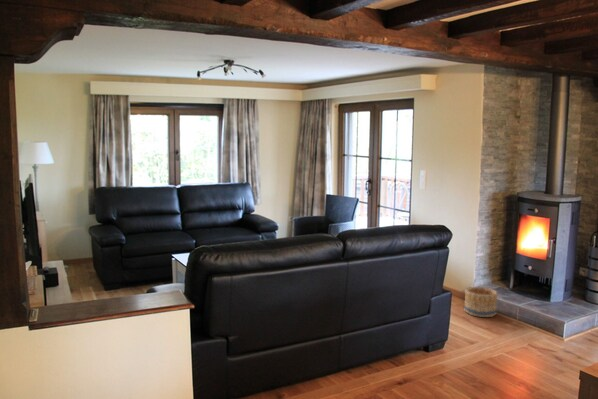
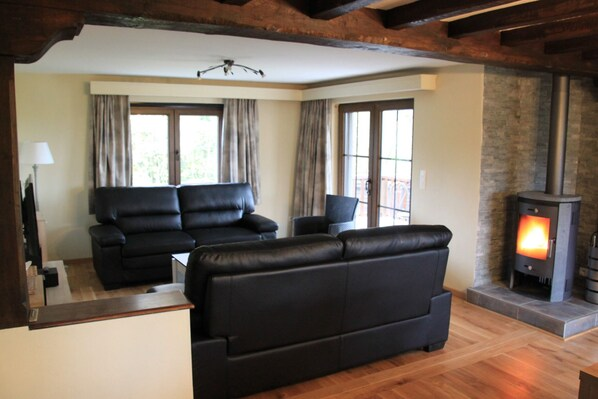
- basket [464,286,499,318]
